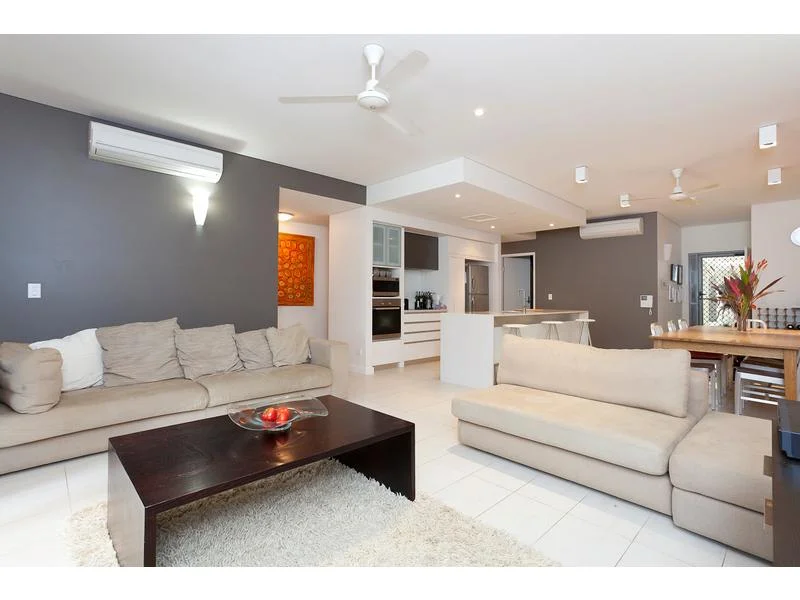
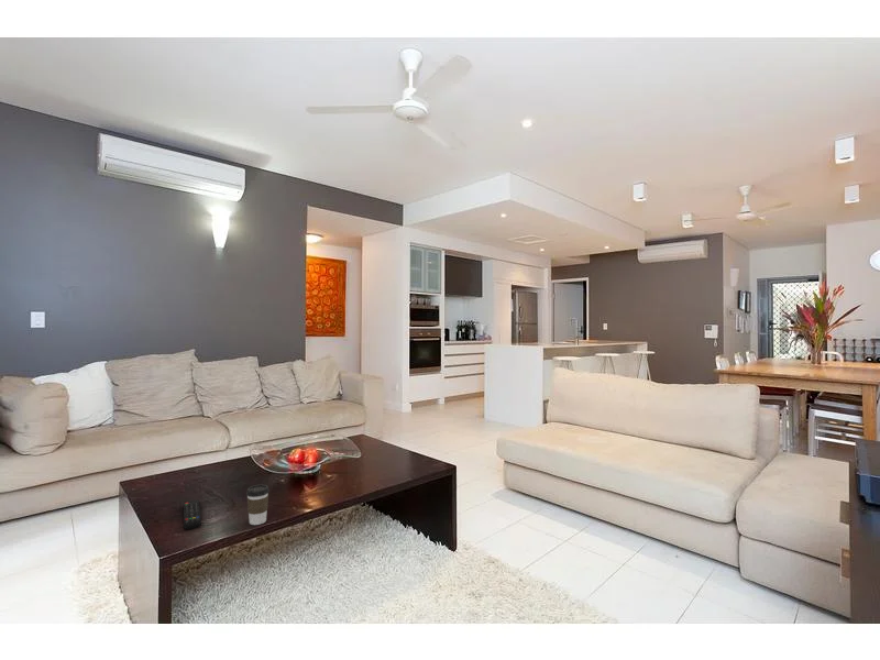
+ coffee cup [245,484,271,526]
+ remote control [183,499,202,530]
